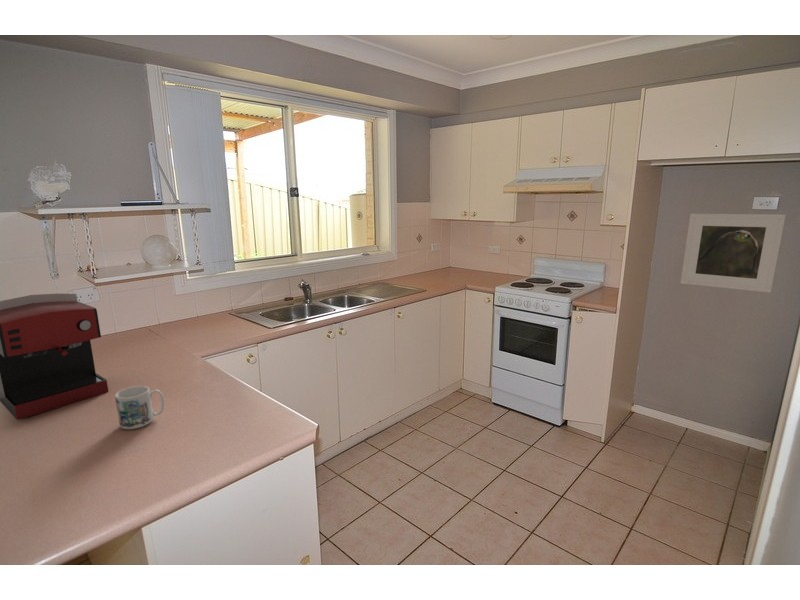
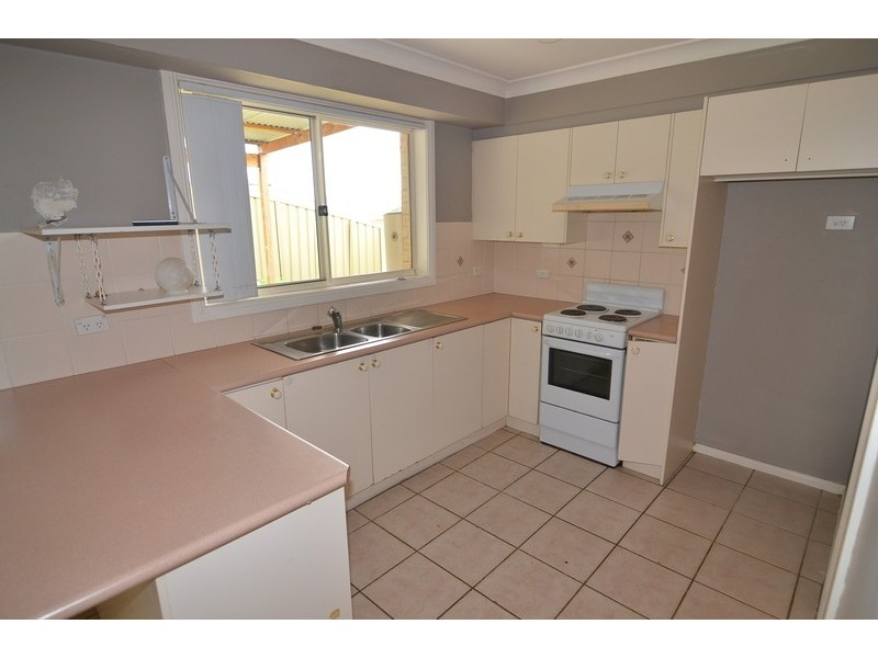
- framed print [680,213,787,293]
- coffee maker [0,293,110,421]
- mug [114,385,165,430]
